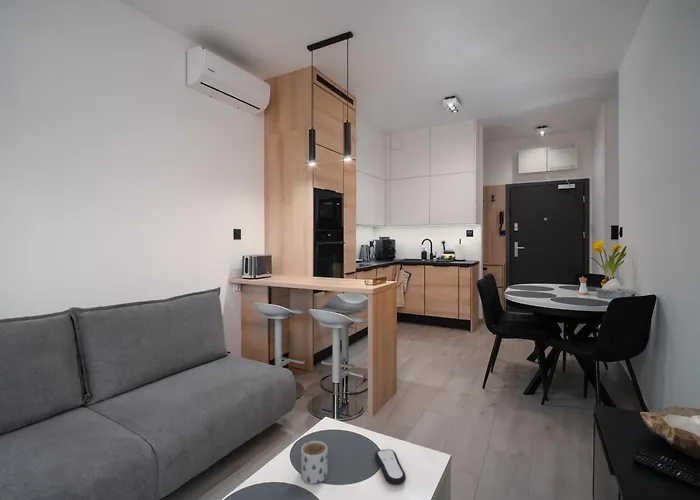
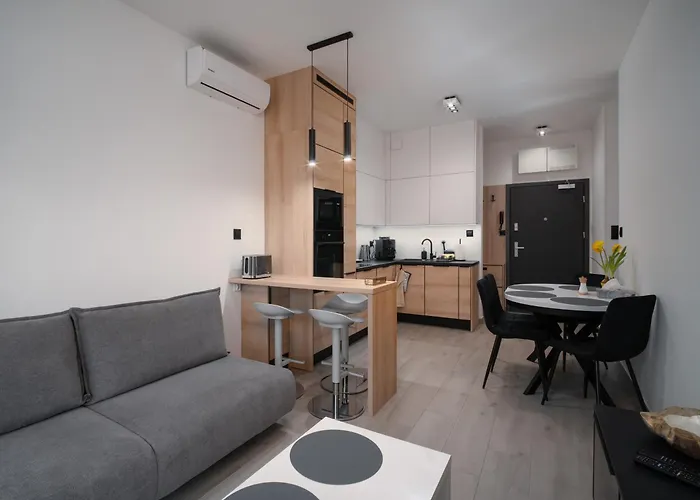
- remote control [374,449,407,486]
- mug [300,440,329,485]
